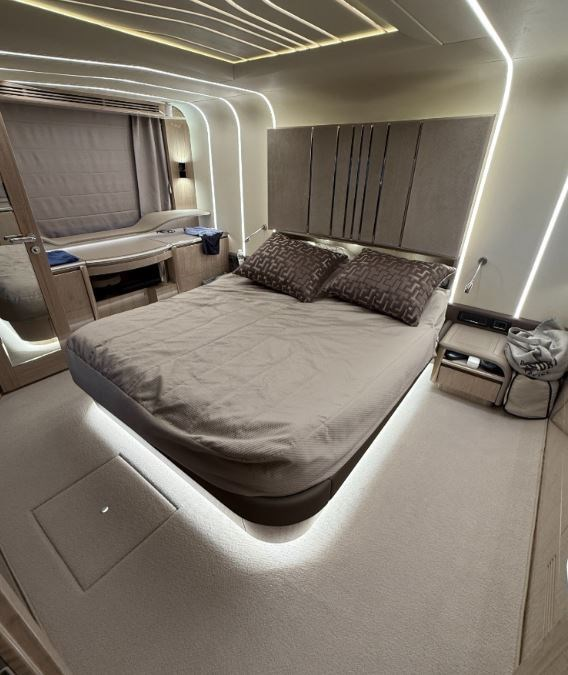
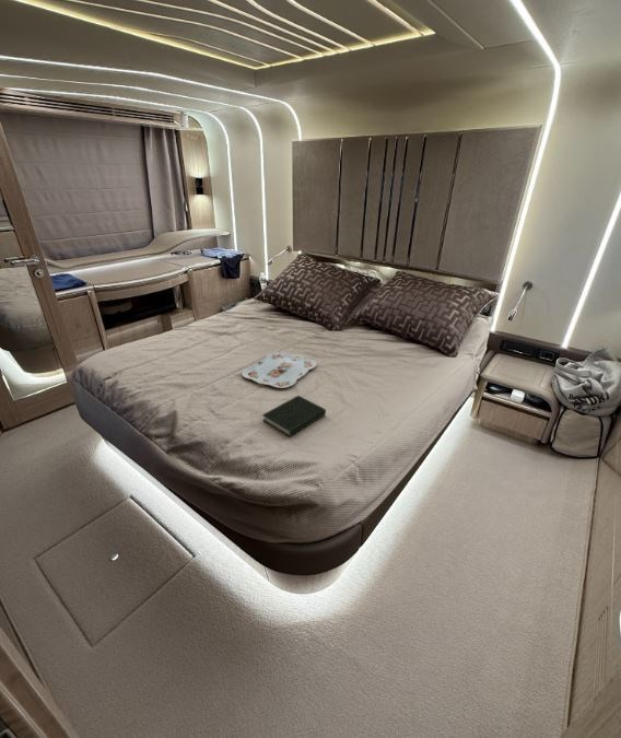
+ serving tray [241,351,317,389]
+ book [261,395,327,438]
